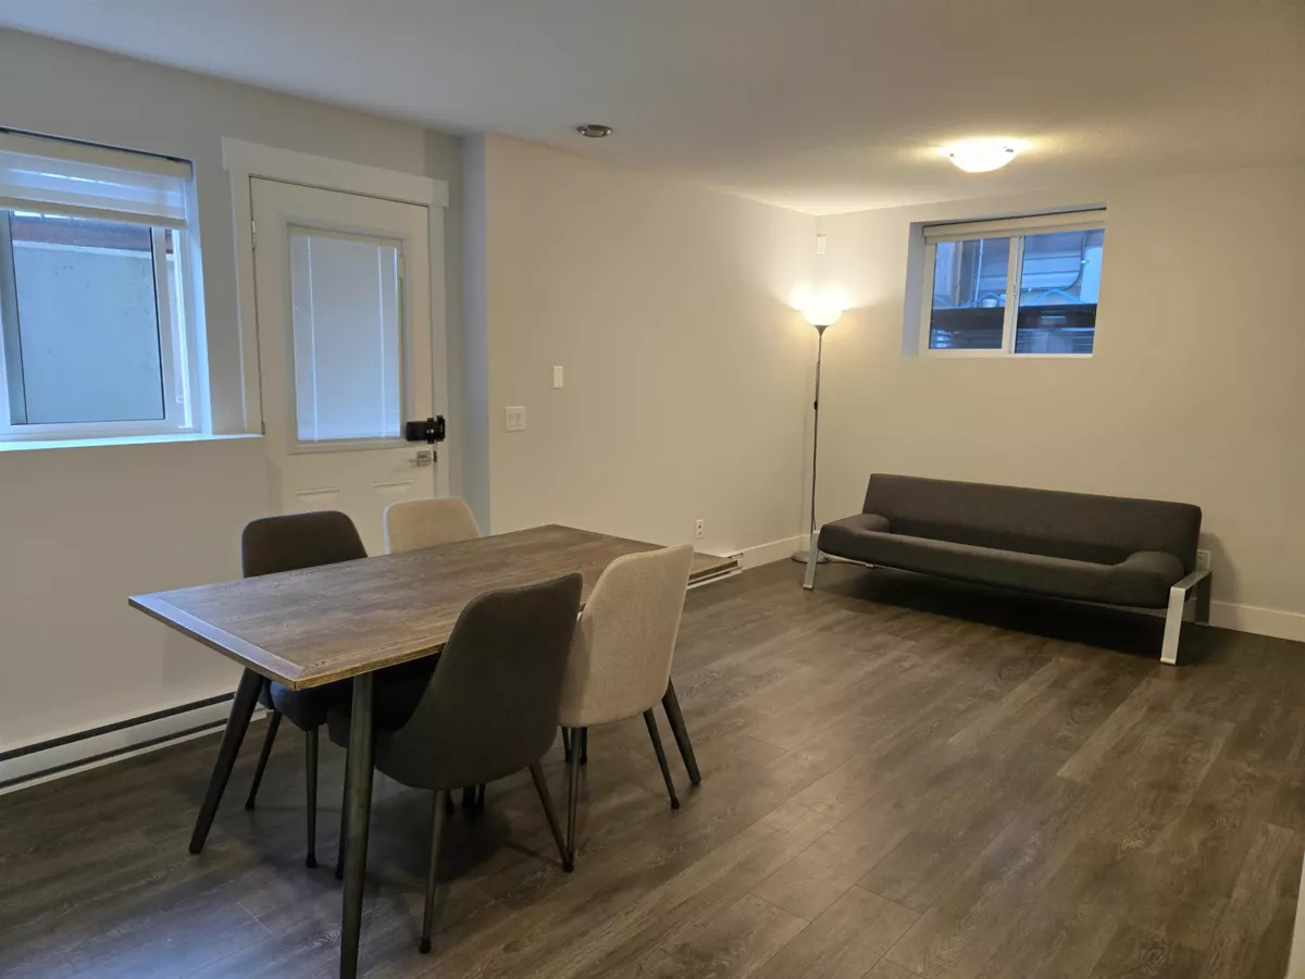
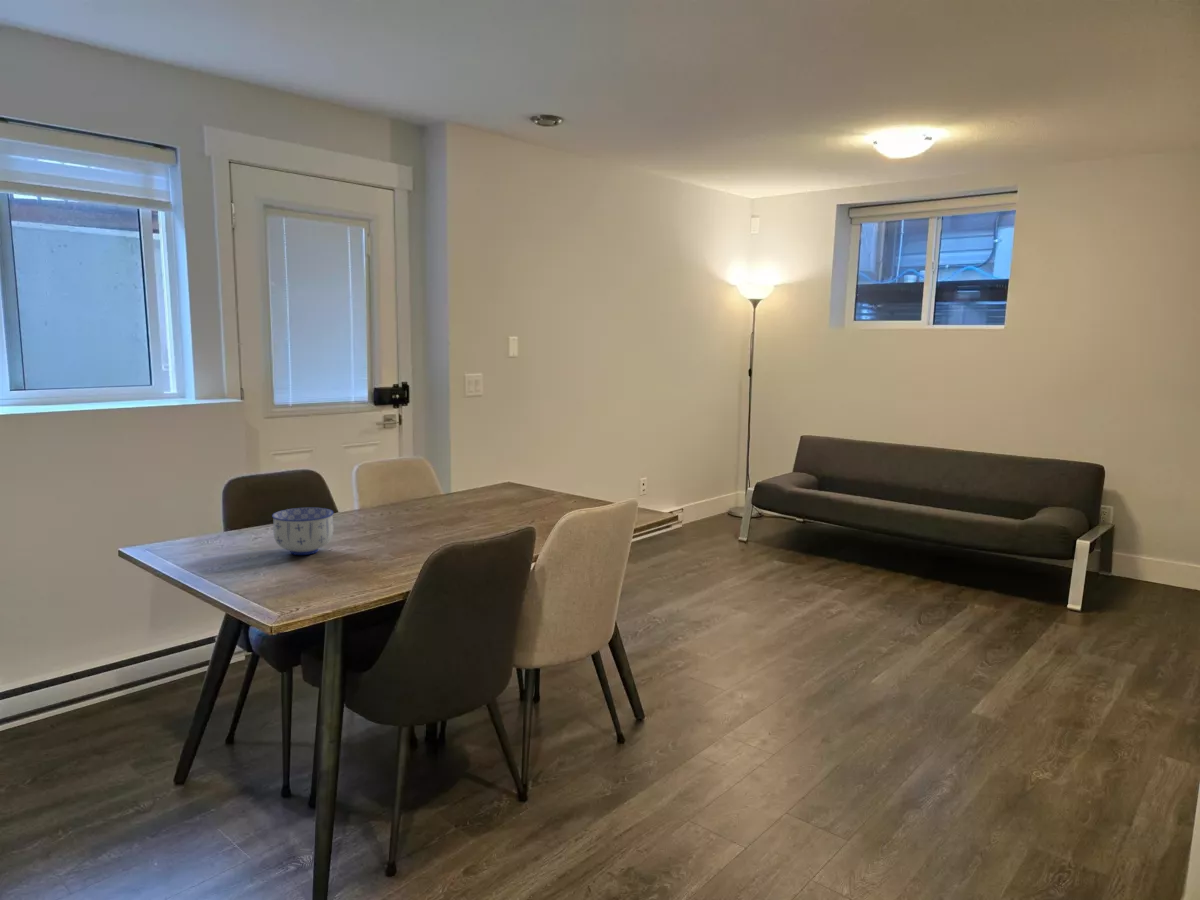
+ bowl [271,507,335,556]
